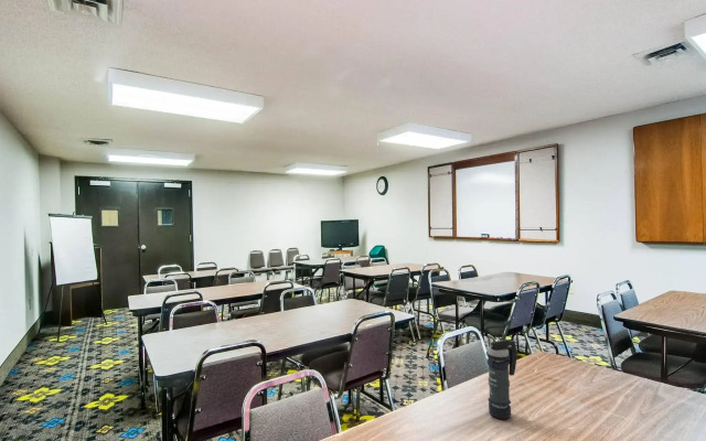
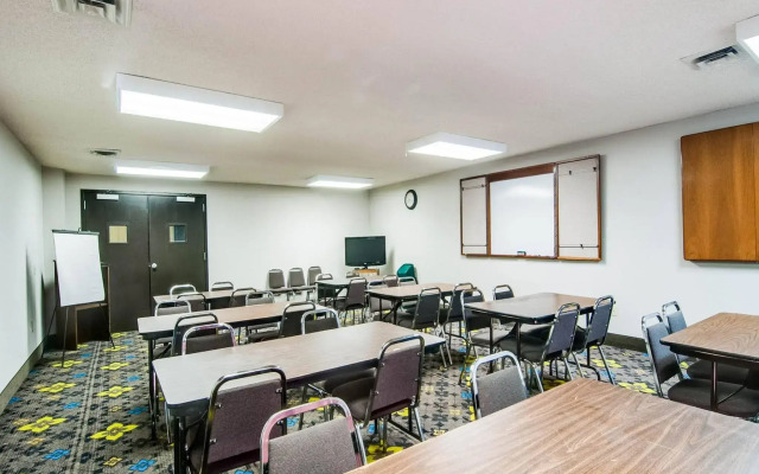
- smoke grenade [485,338,518,420]
